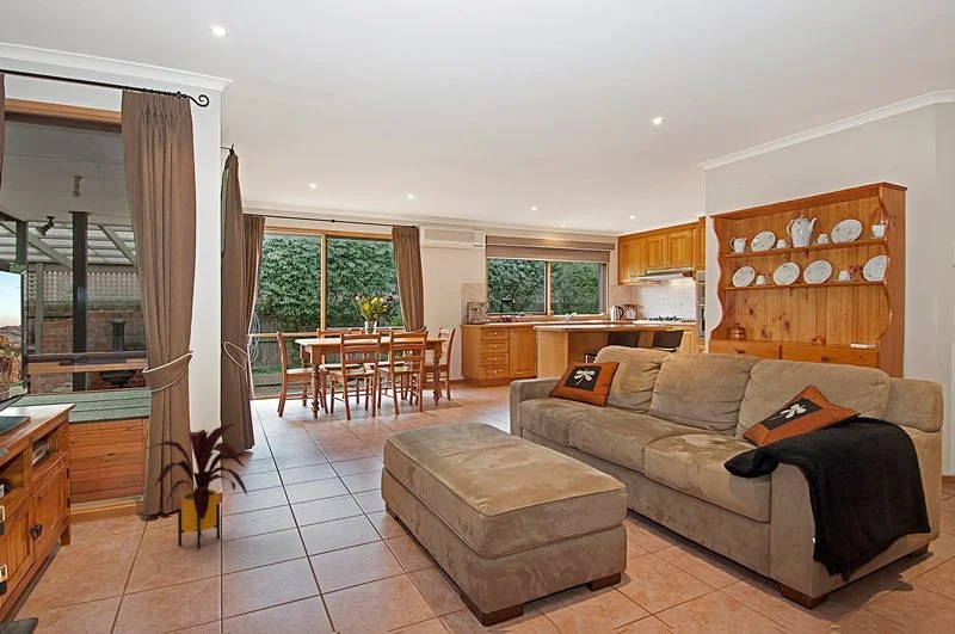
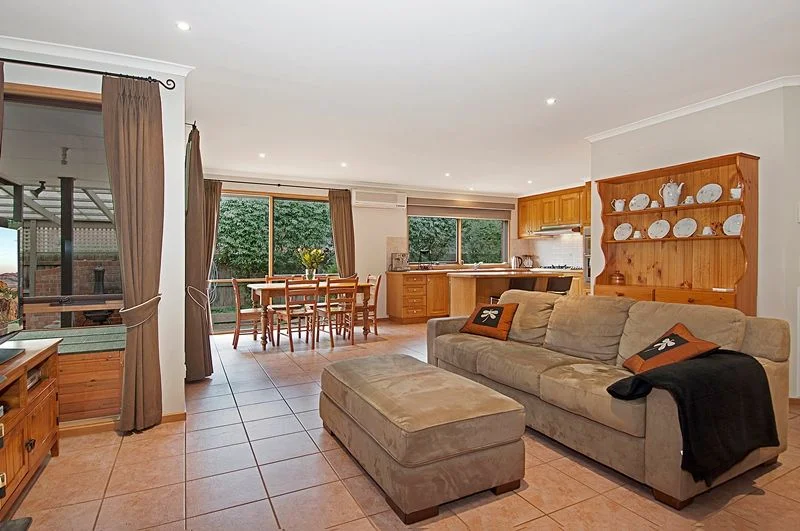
- house plant [144,423,248,550]
